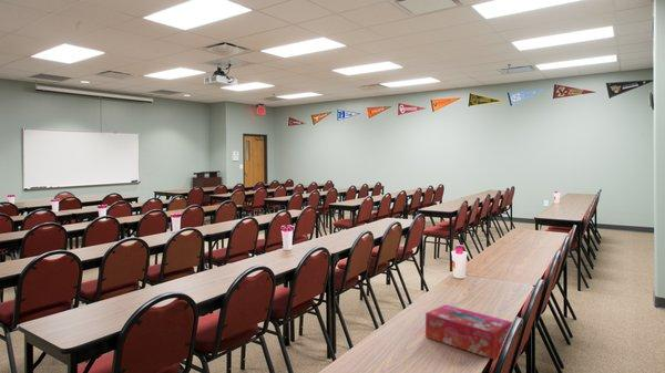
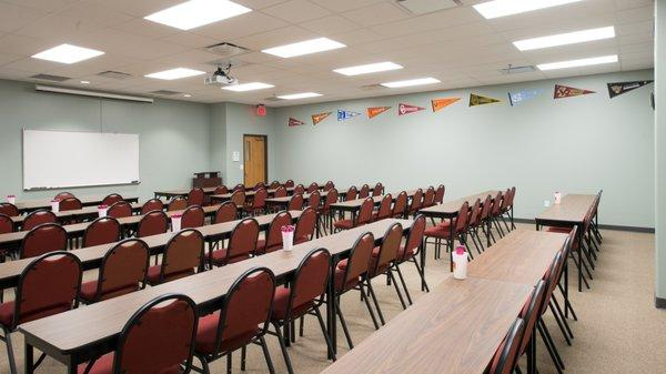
- tissue box [424,303,513,361]
